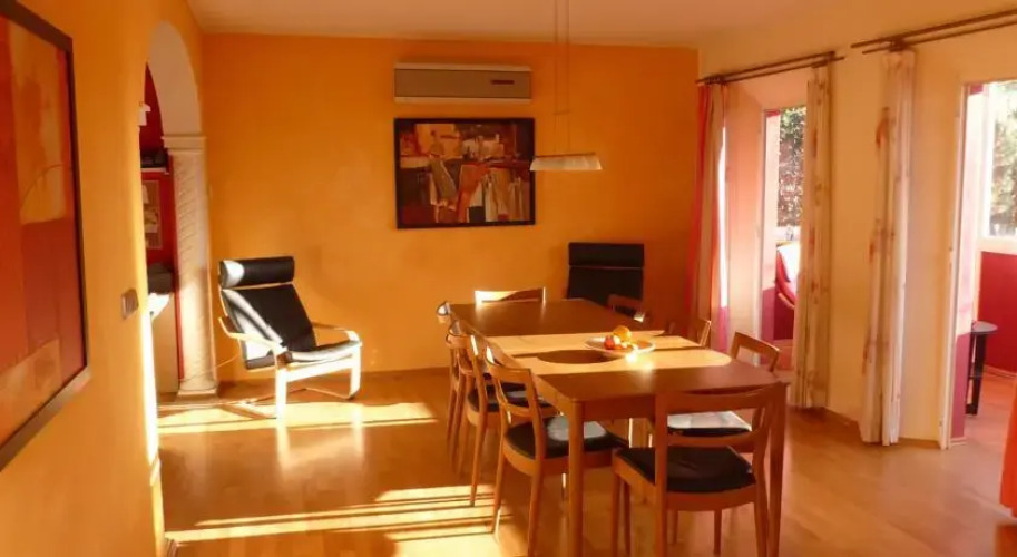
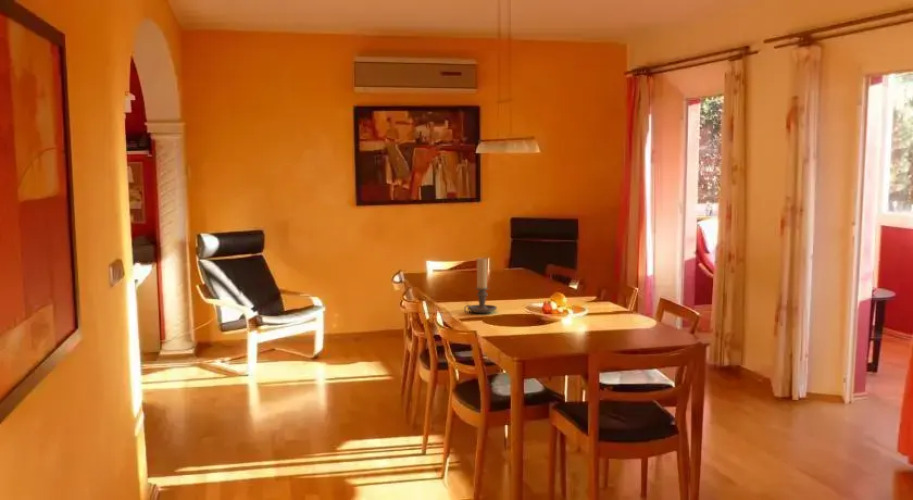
+ candle holder [463,257,498,314]
